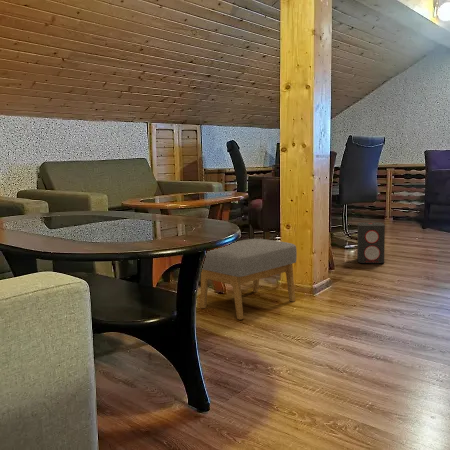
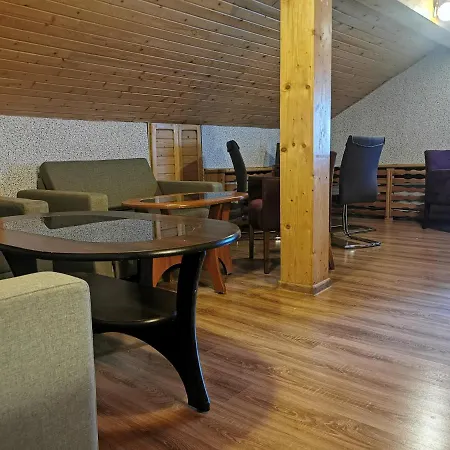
- speaker [356,221,386,264]
- footstool [199,238,298,320]
